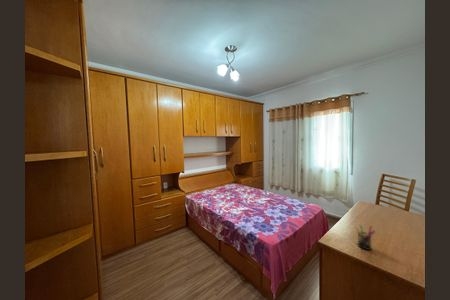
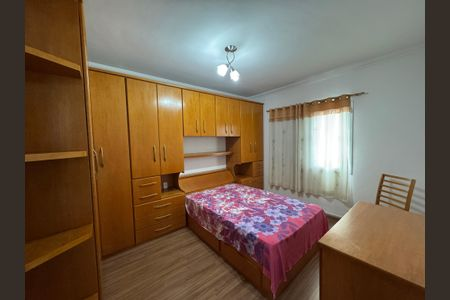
- pen holder [354,224,376,251]
